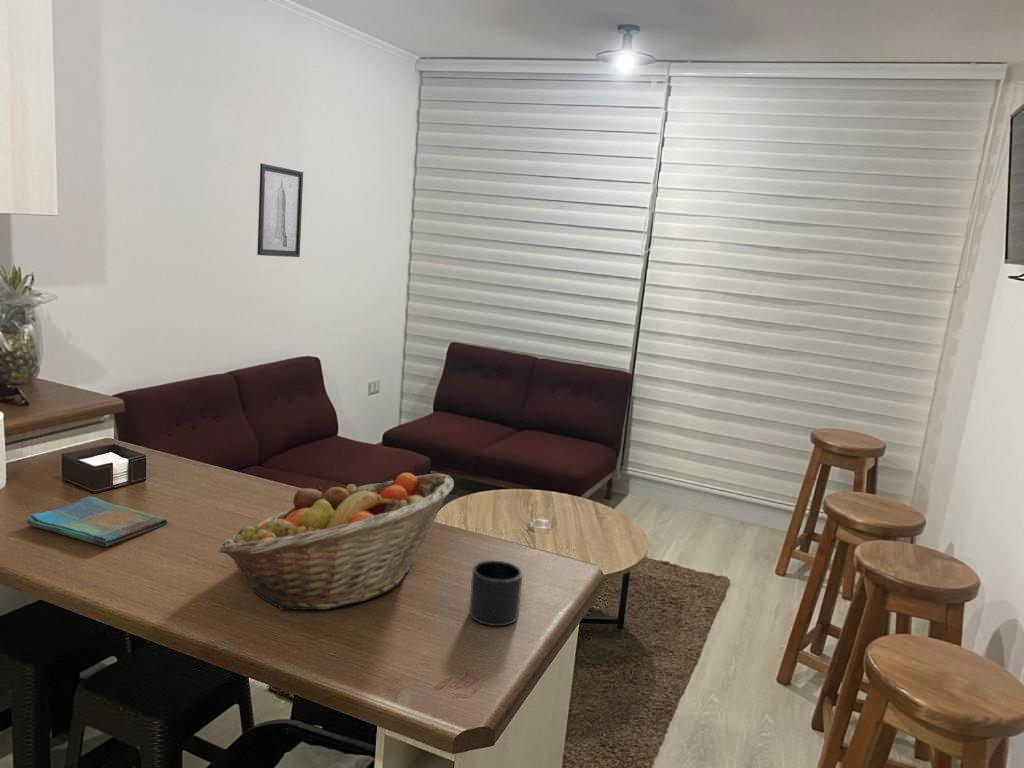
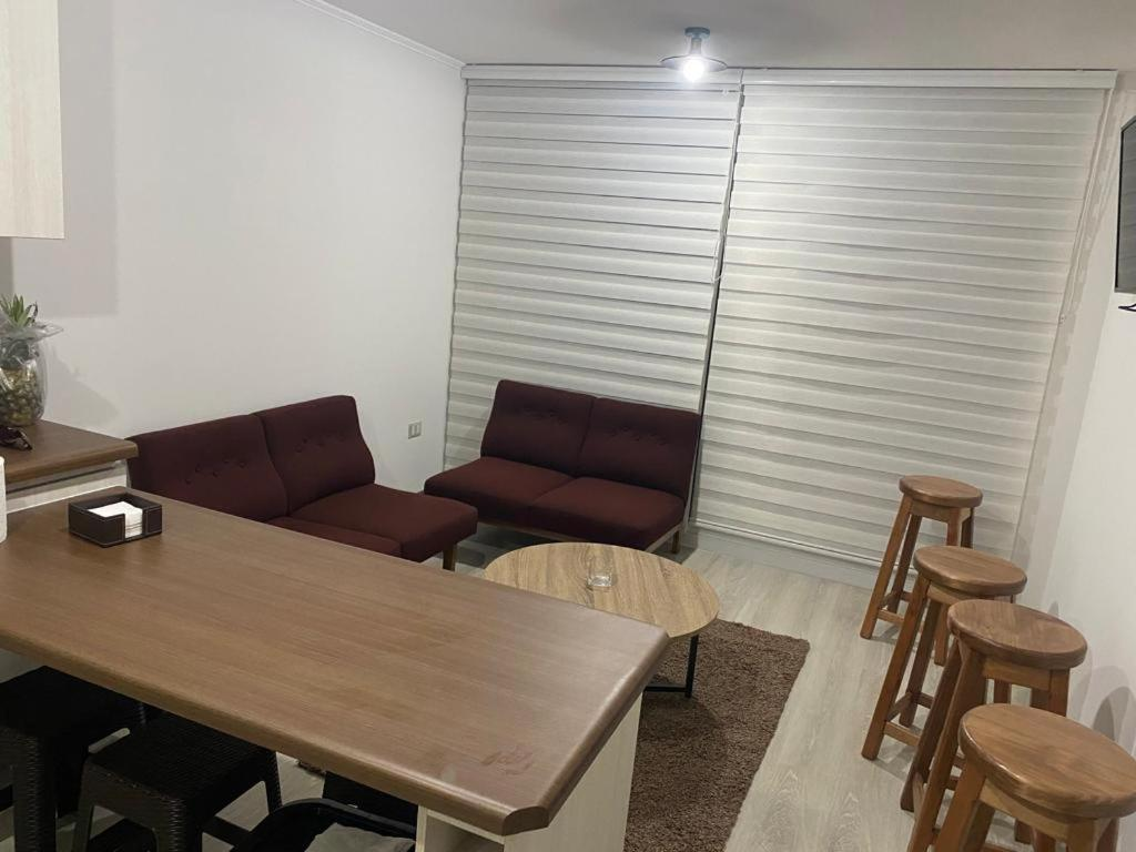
- mug [468,559,524,627]
- fruit basket [218,472,455,611]
- dish towel [24,496,168,548]
- wall art [256,162,304,258]
